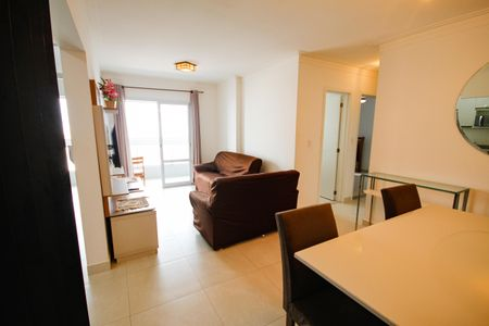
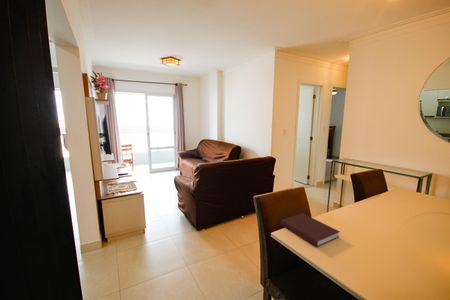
+ notebook [280,212,341,248]
